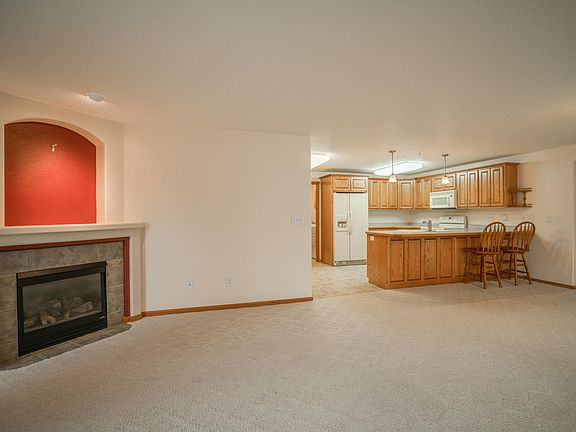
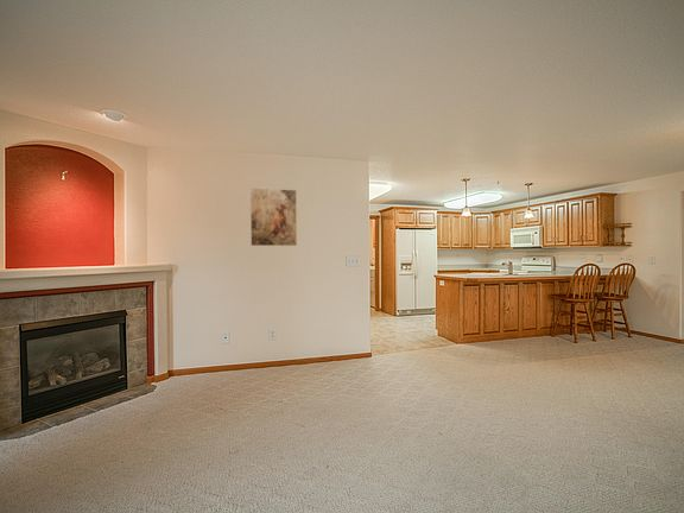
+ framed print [249,186,298,247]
